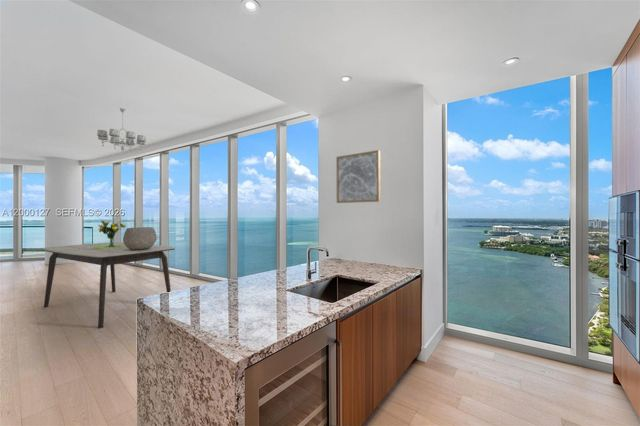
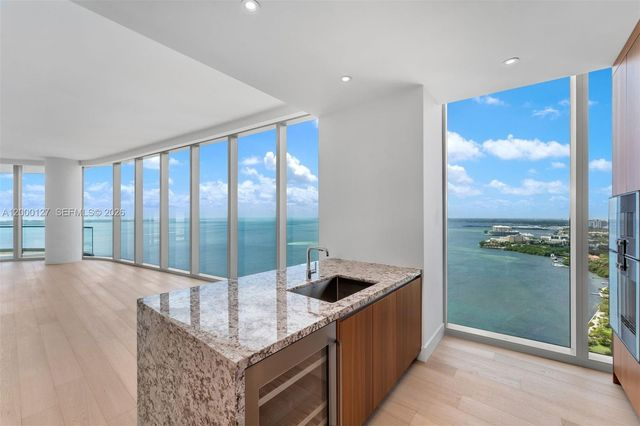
- bouquet [93,219,127,249]
- ceramic pot [122,226,158,250]
- chandelier [96,107,147,152]
- dining table [39,241,177,329]
- wall art [335,149,381,204]
